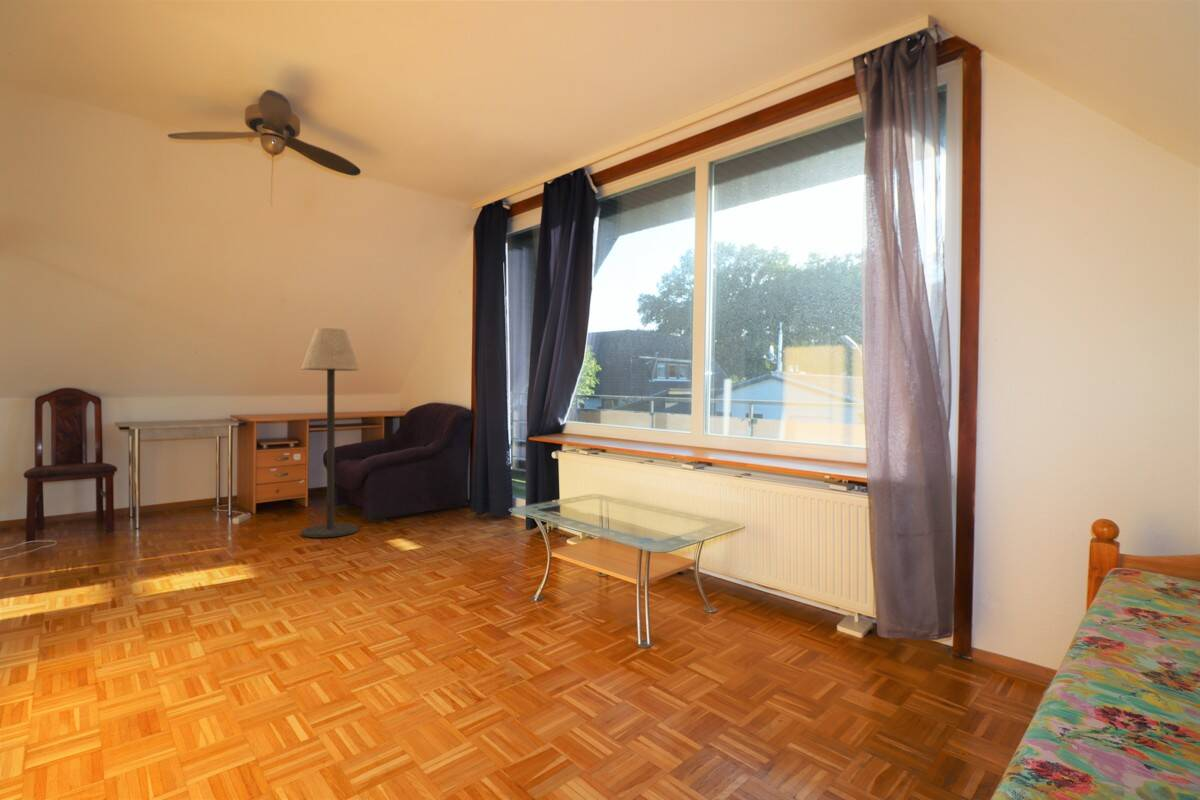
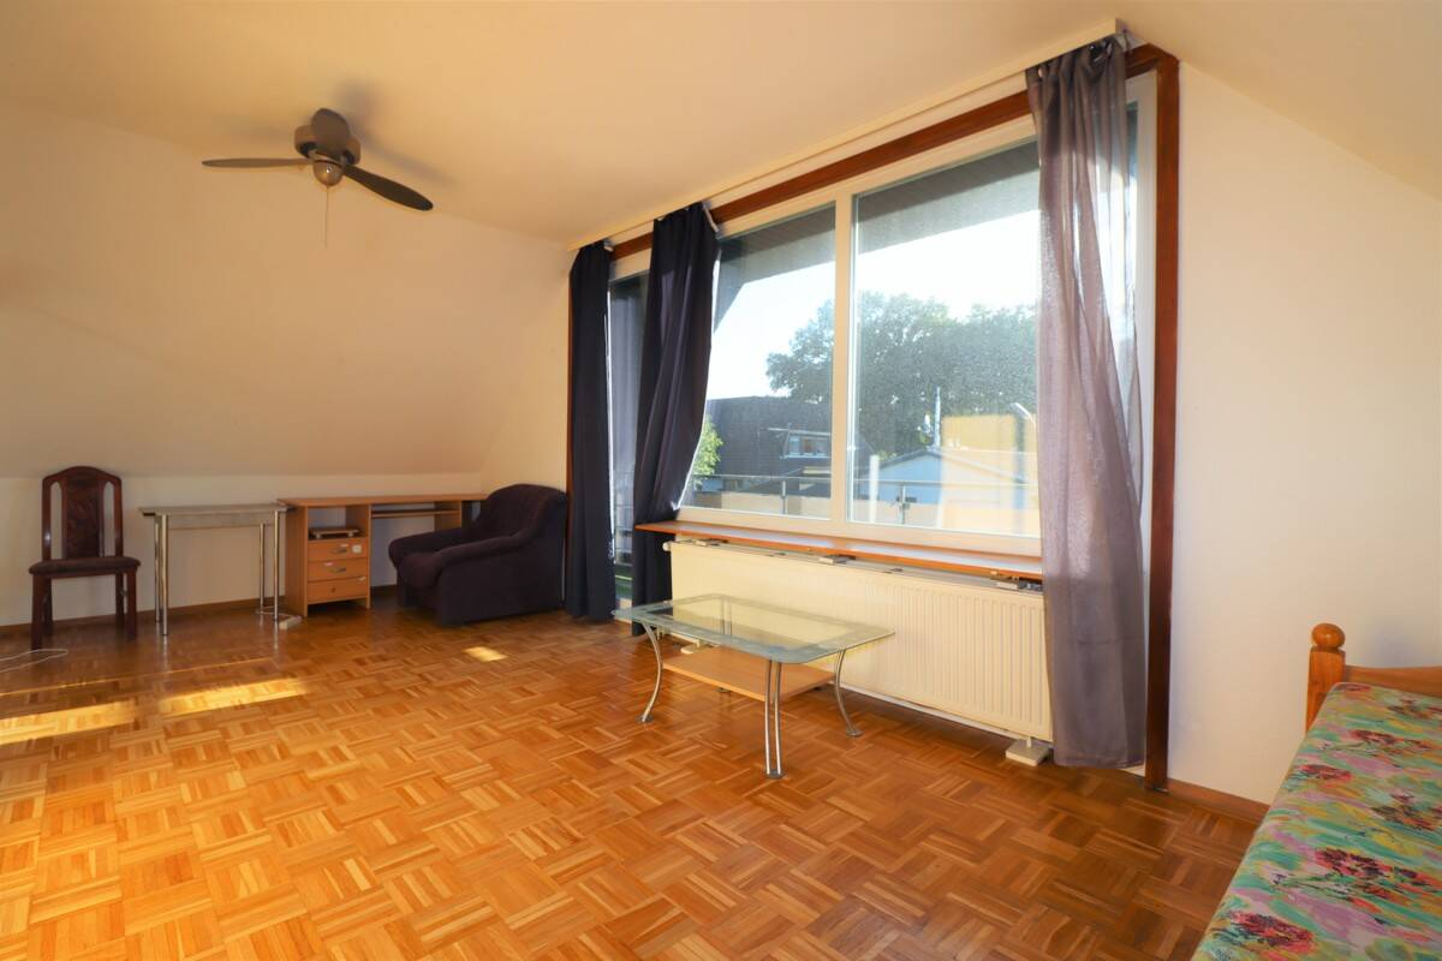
- floor lamp [300,327,361,539]
